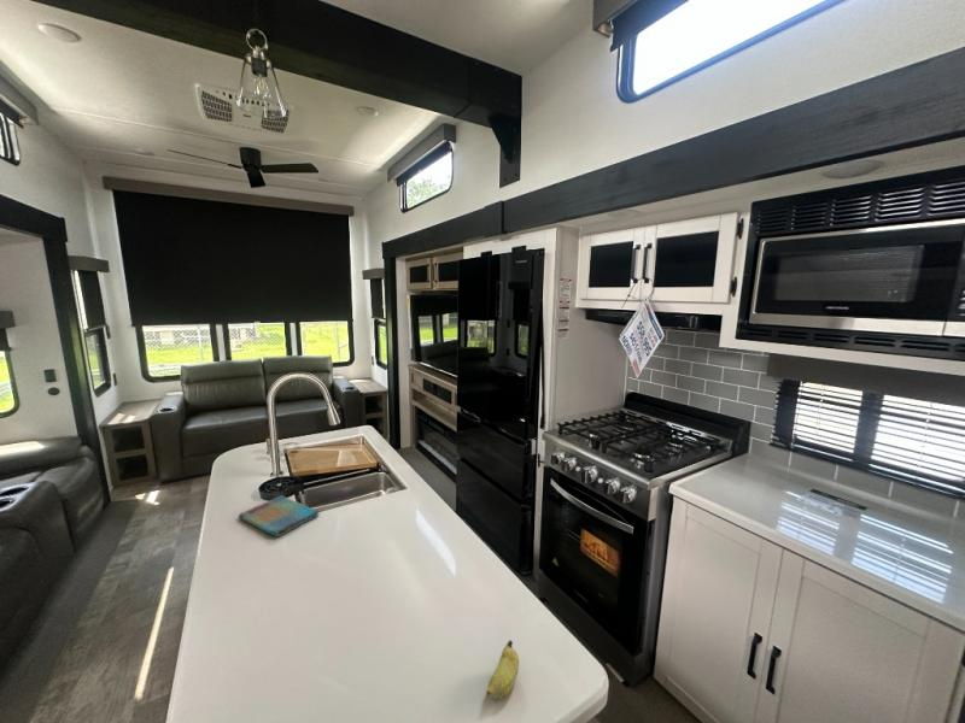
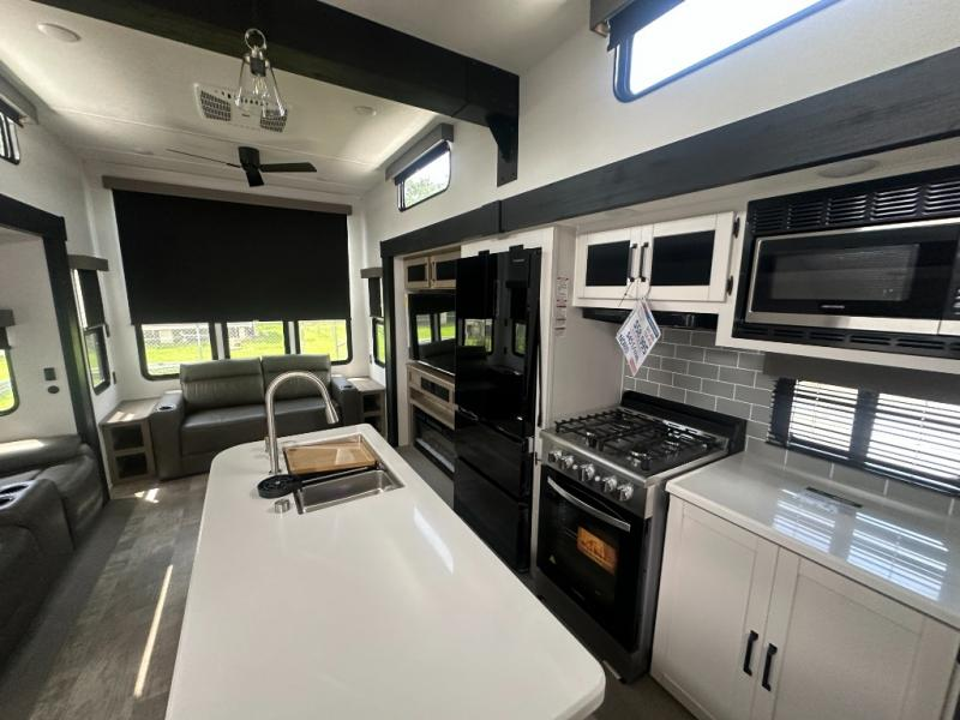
- banana [485,639,520,700]
- dish towel [238,494,320,537]
